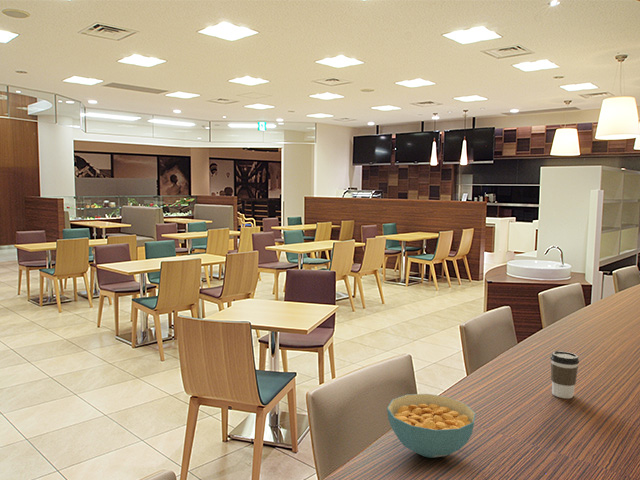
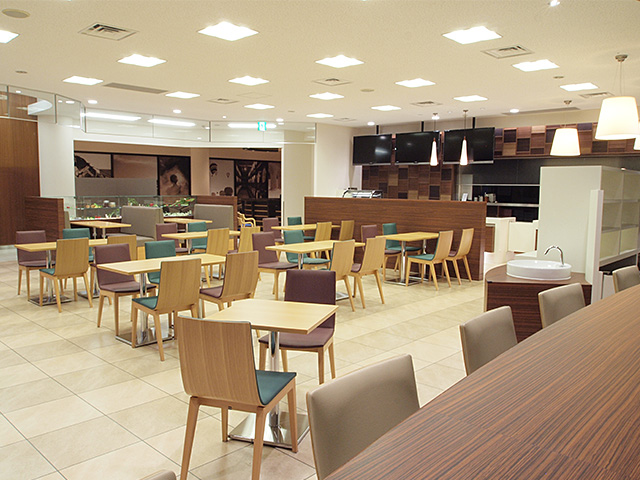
- cereal bowl [386,393,477,459]
- coffee cup [550,350,580,399]
